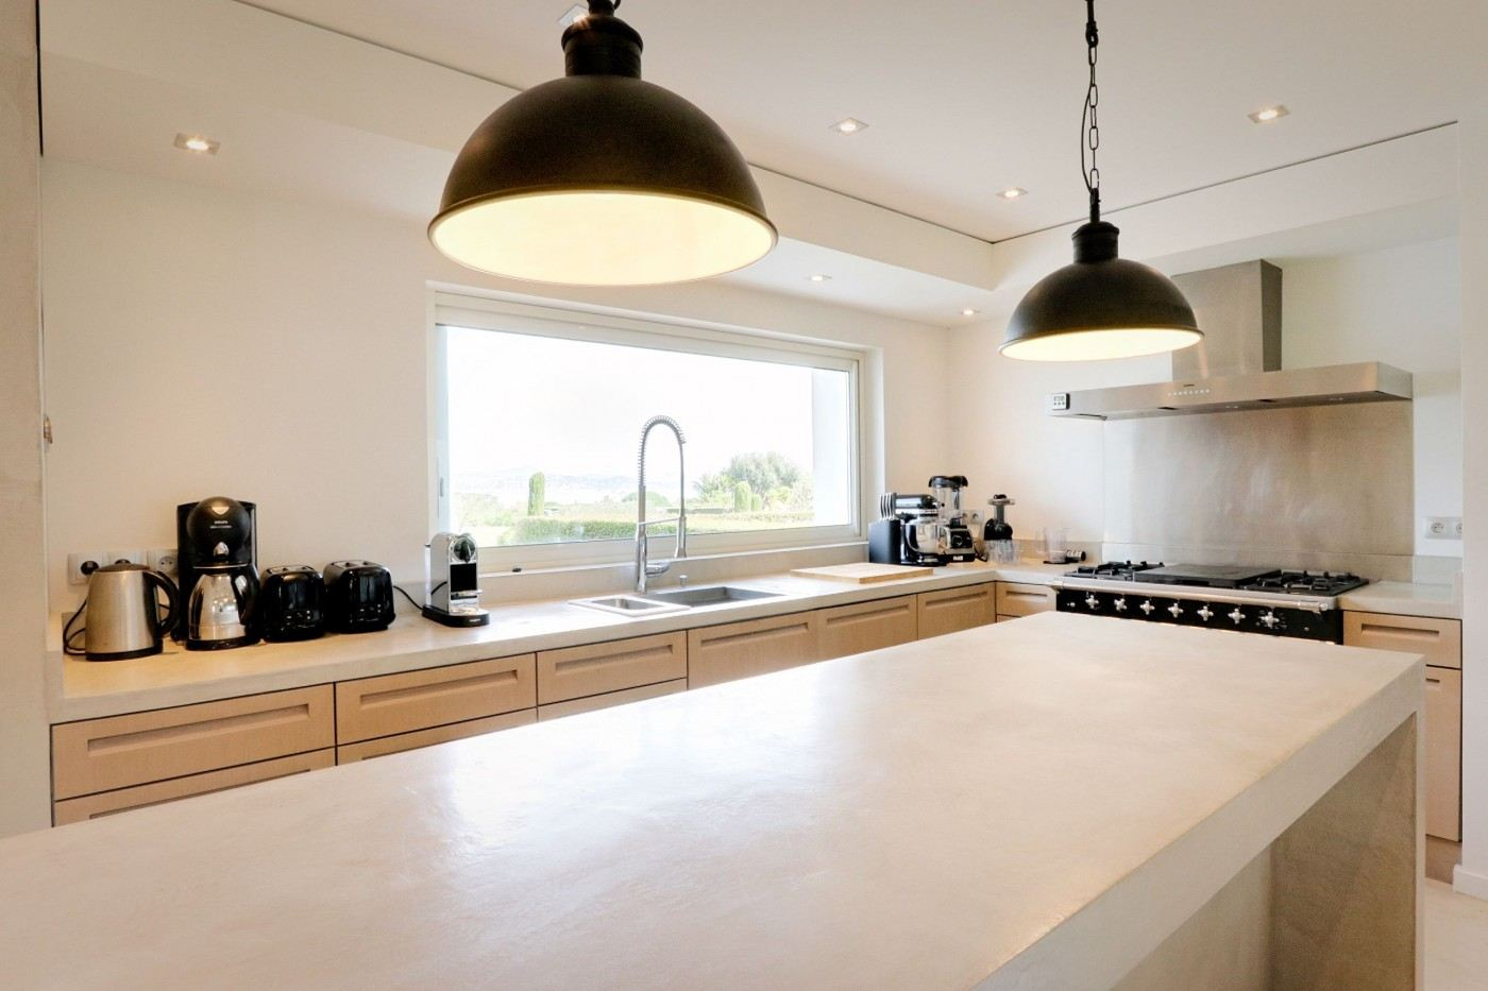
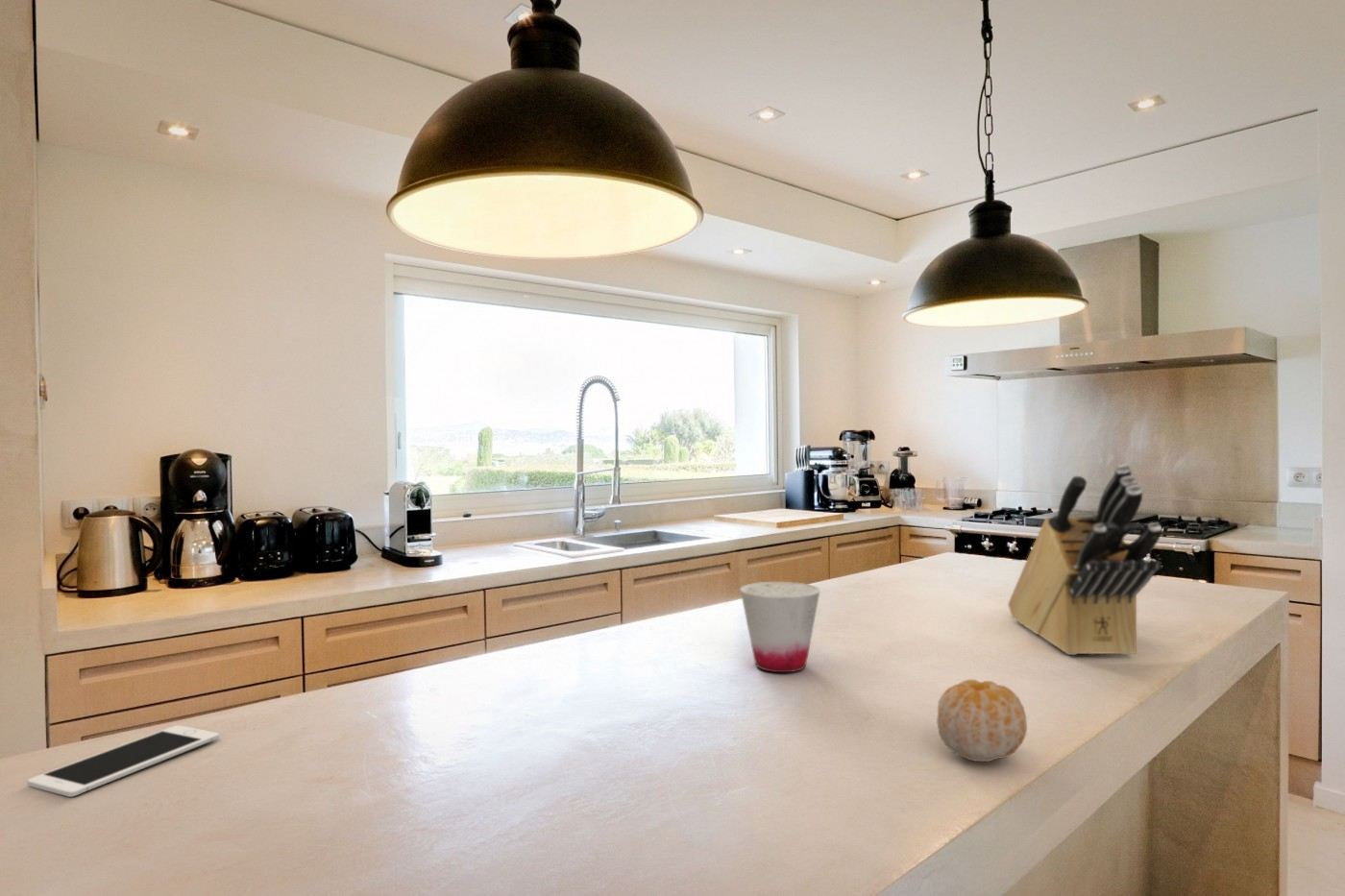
+ cup [739,581,821,673]
+ knife block [1007,463,1162,656]
+ cell phone [26,725,220,798]
+ fruit [936,679,1028,763]
